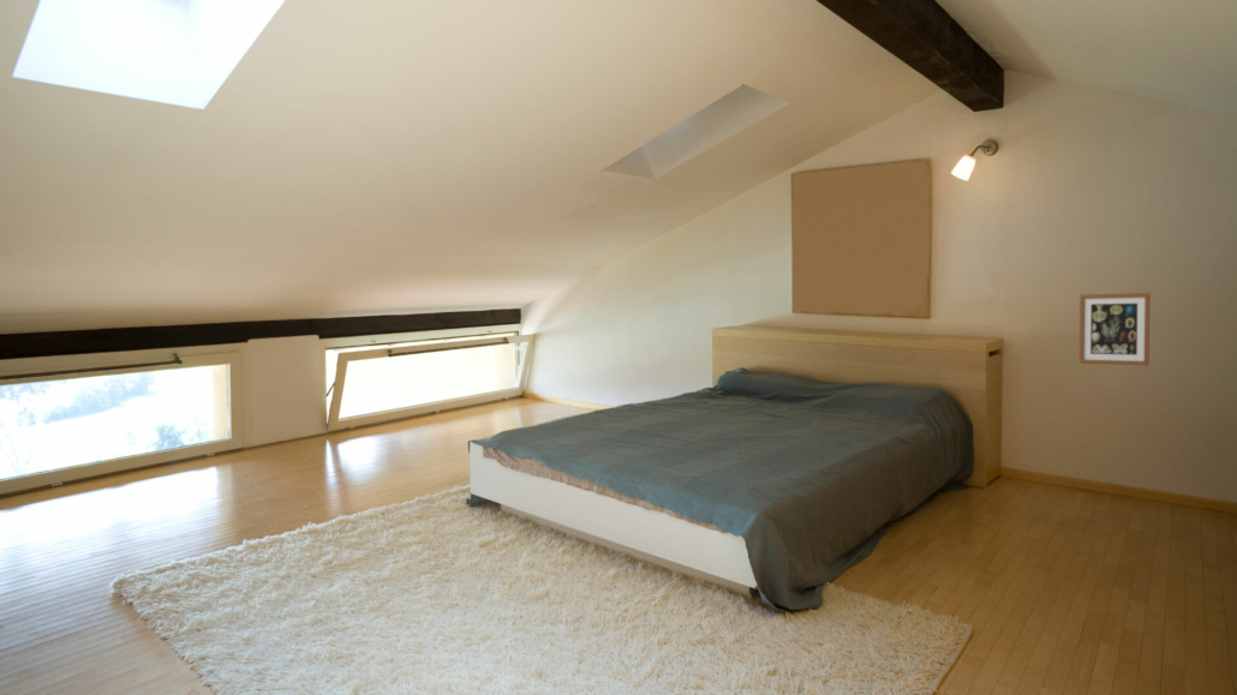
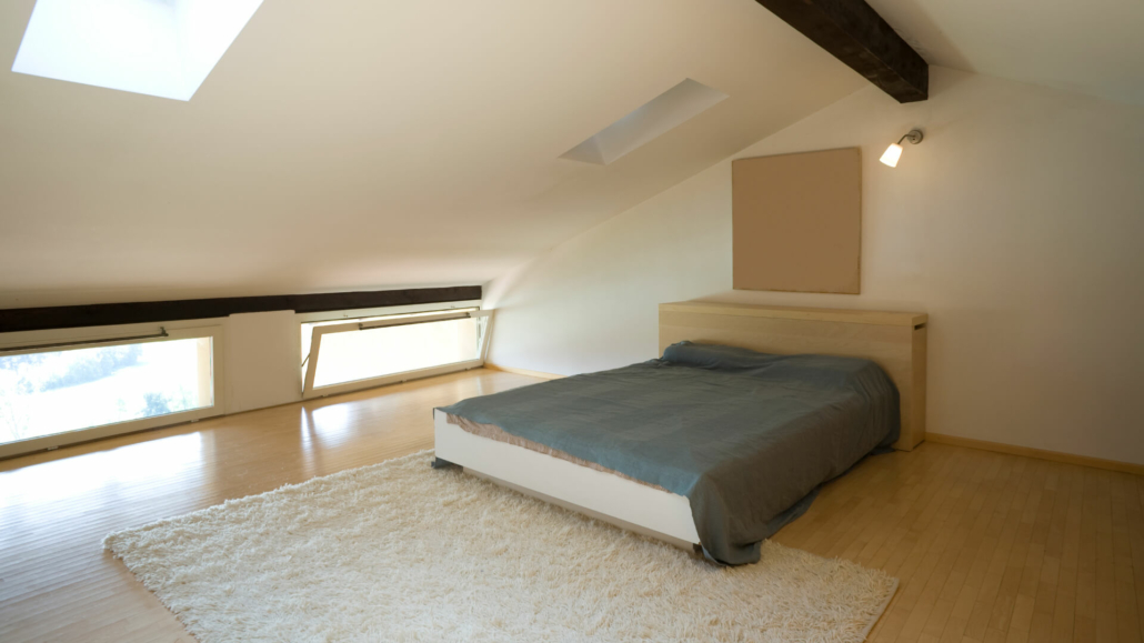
- wall art [1078,292,1152,366]
